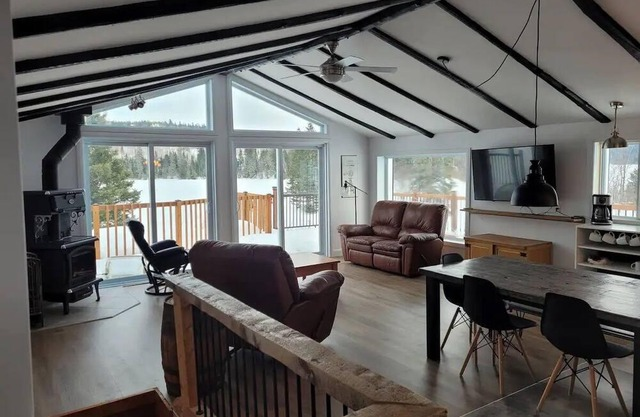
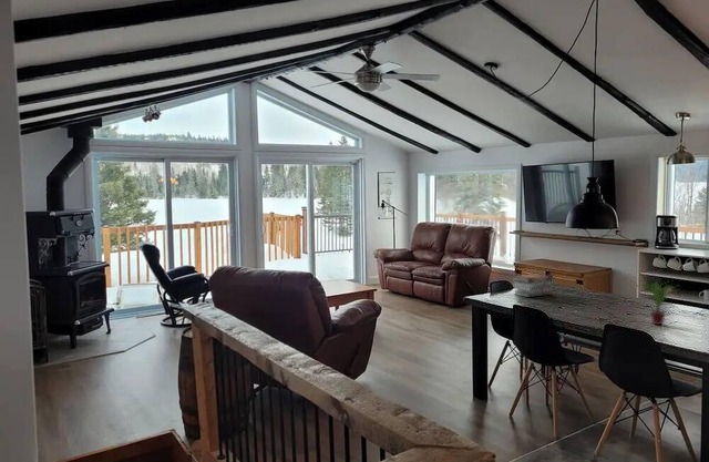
+ potted plant [637,279,681,326]
+ book stack [511,273,554,298]
